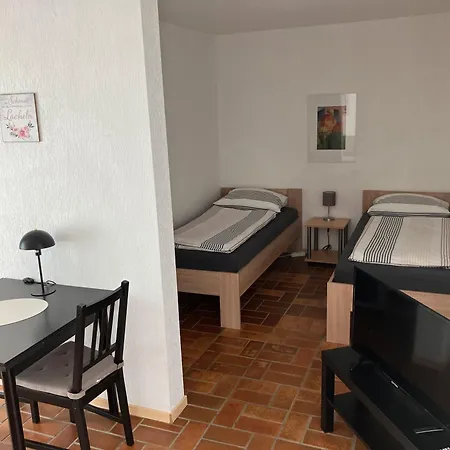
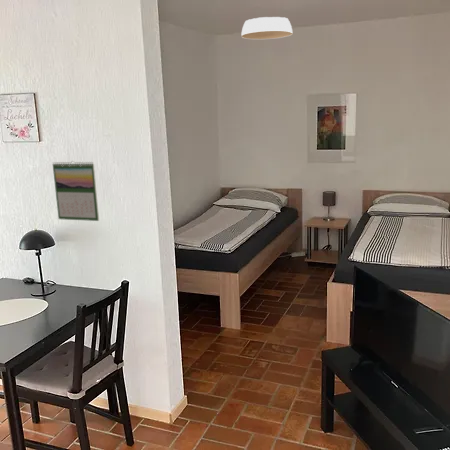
+ calendar [52,160,100,222]
+ ceiling light [240,16,294,40]
